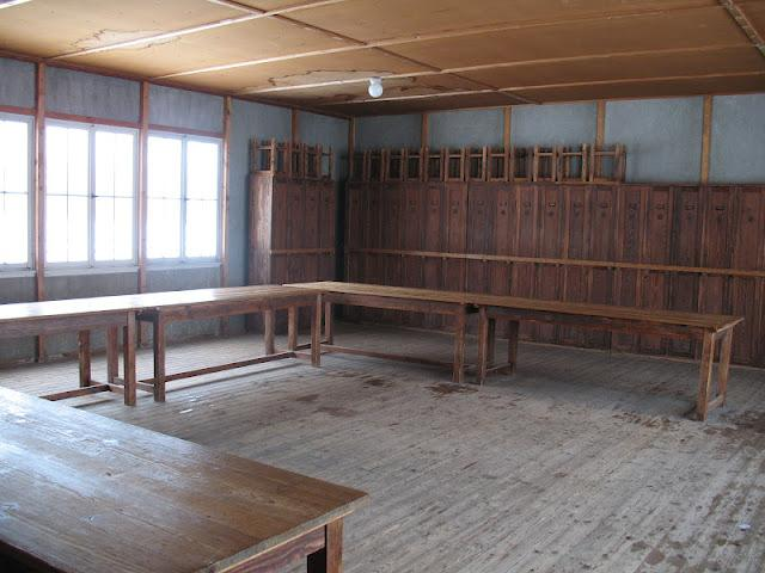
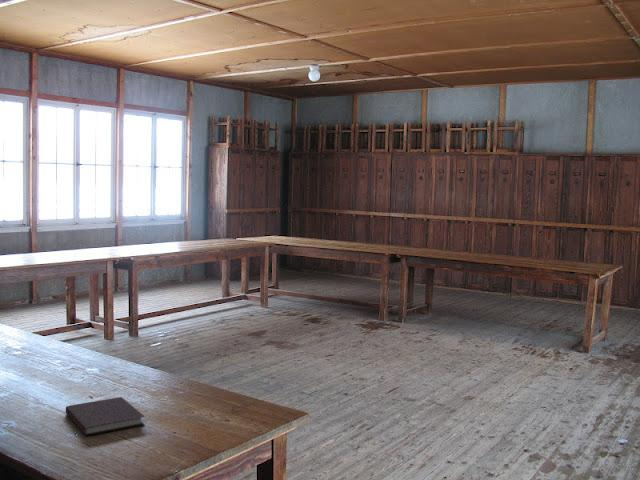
+ notebook [65,396,146,437]
